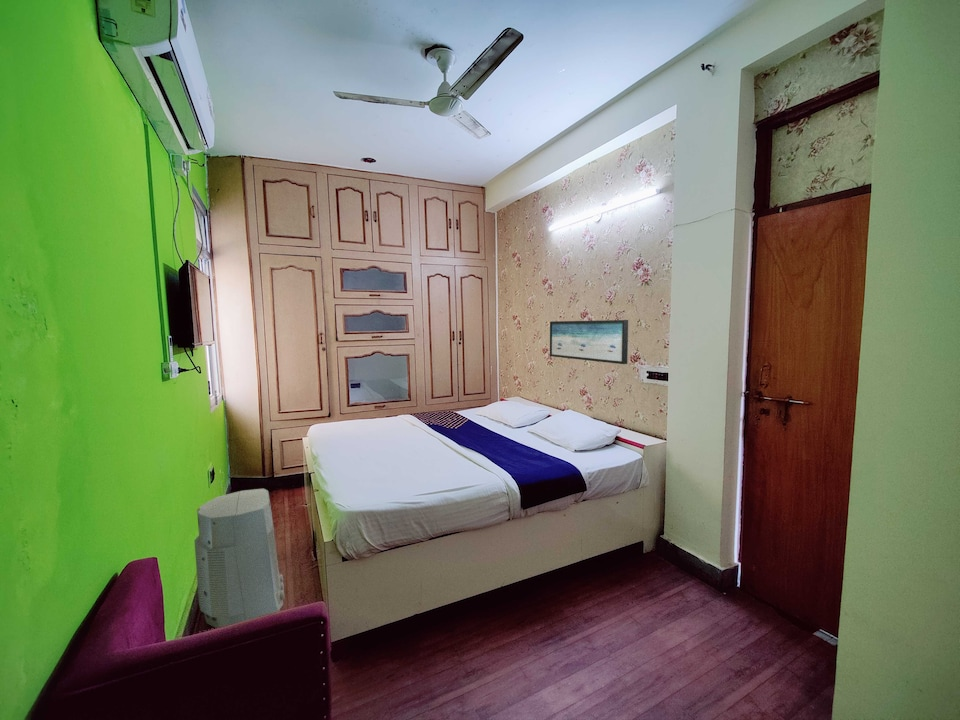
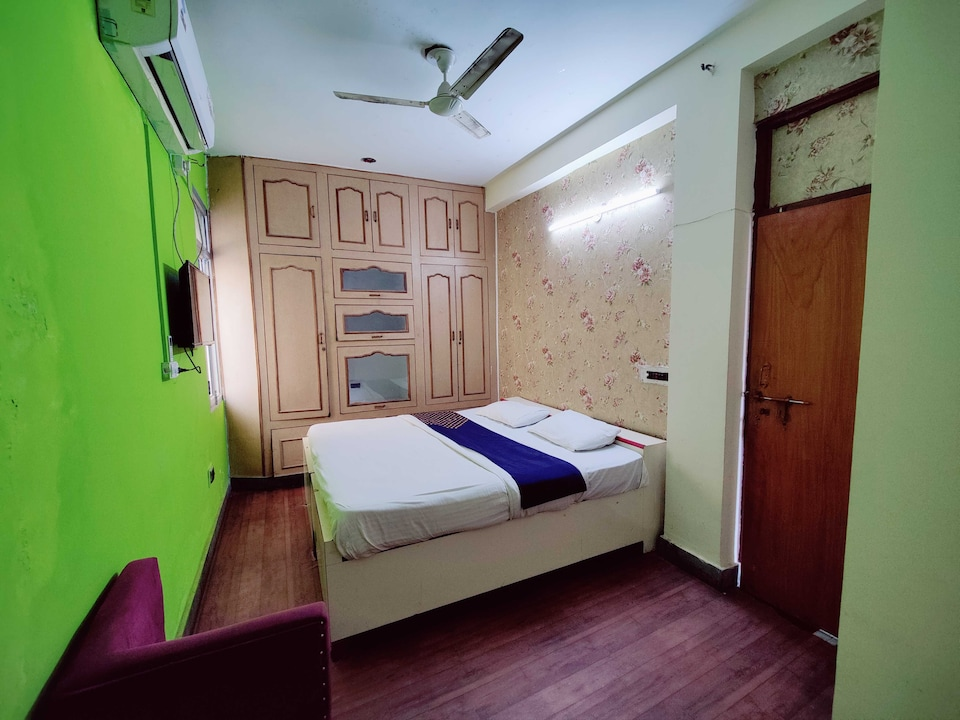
- air purifier [193,488,285,629]
- wall art [549,319,629,365]
